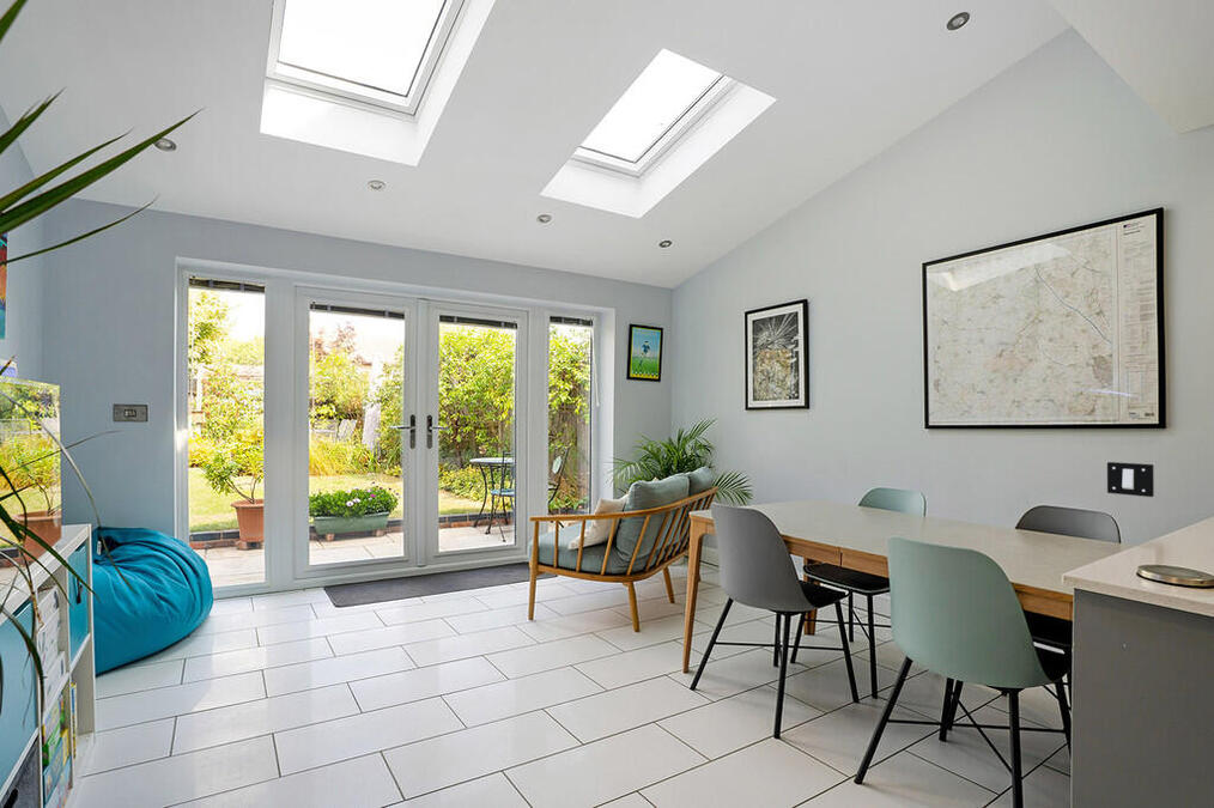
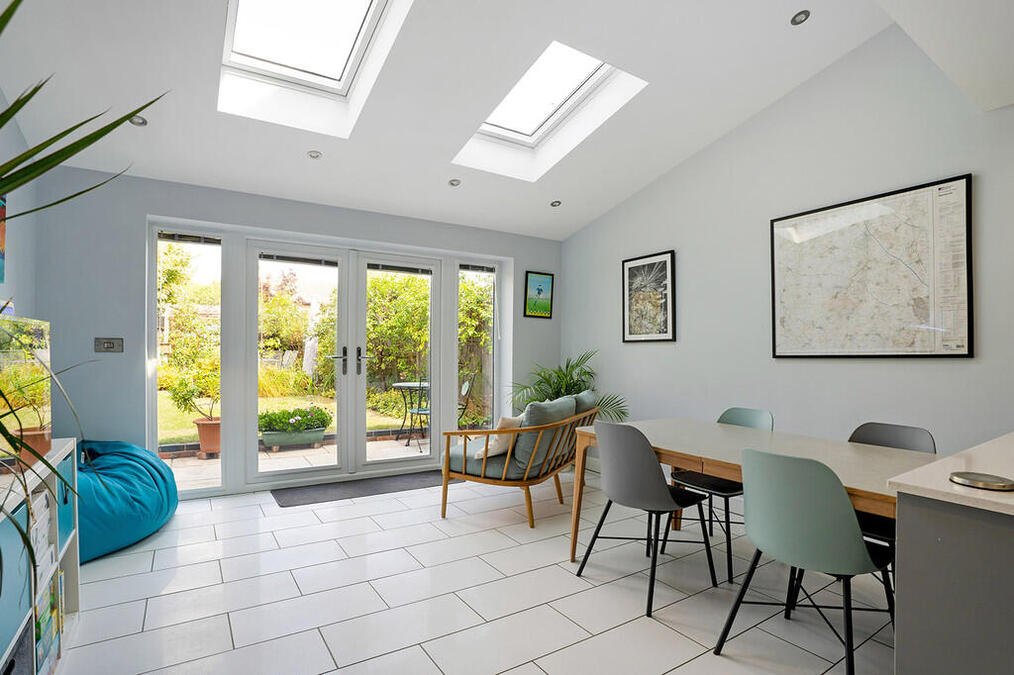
- light switch [1106,461,1155,498]
